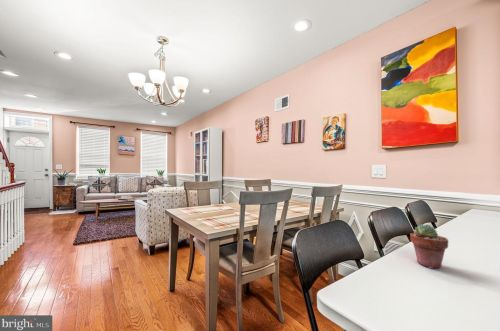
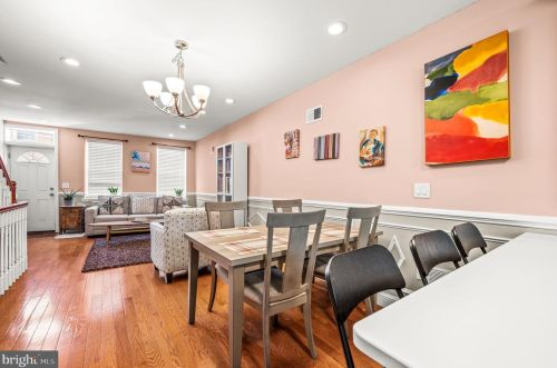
- potted succulent [409,223,449,269]
